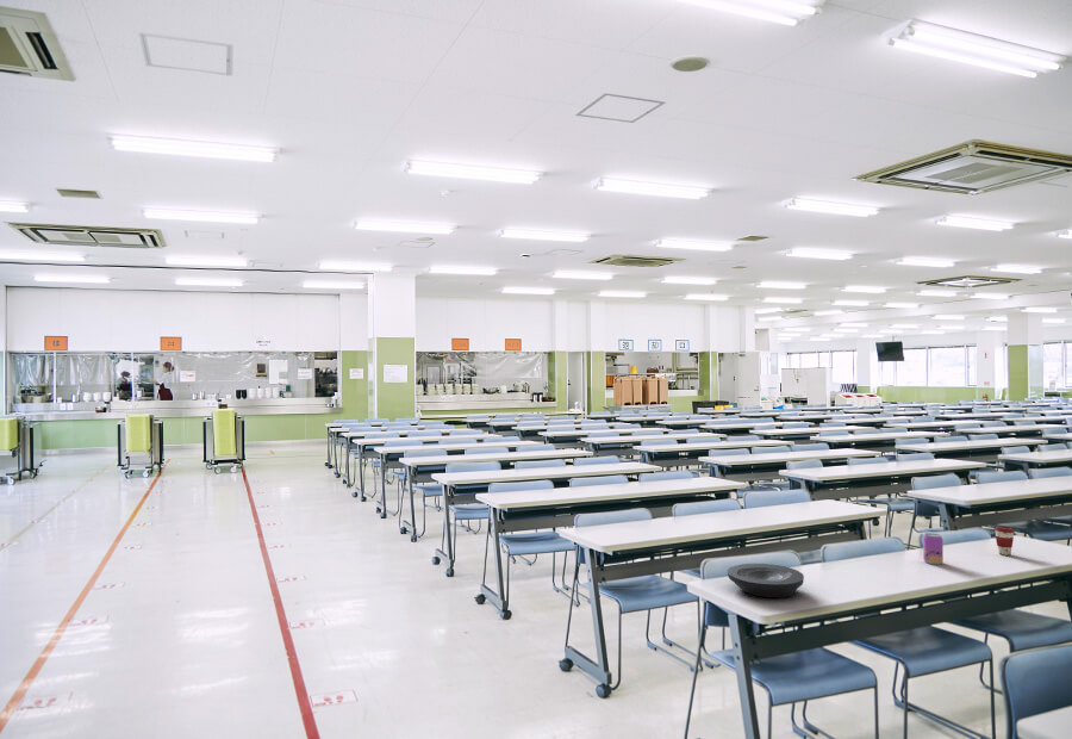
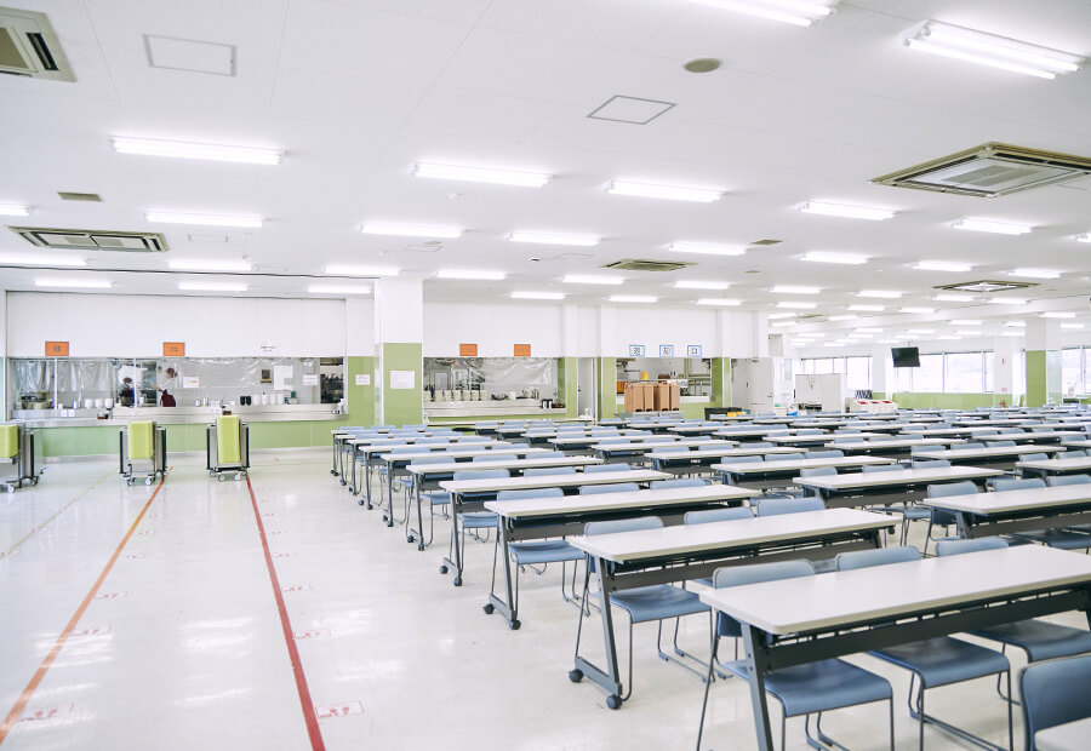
- plate [727,563,805,598]
- beverage can [922,532,945,566]
- coffee cup [993,526,1015,557]
